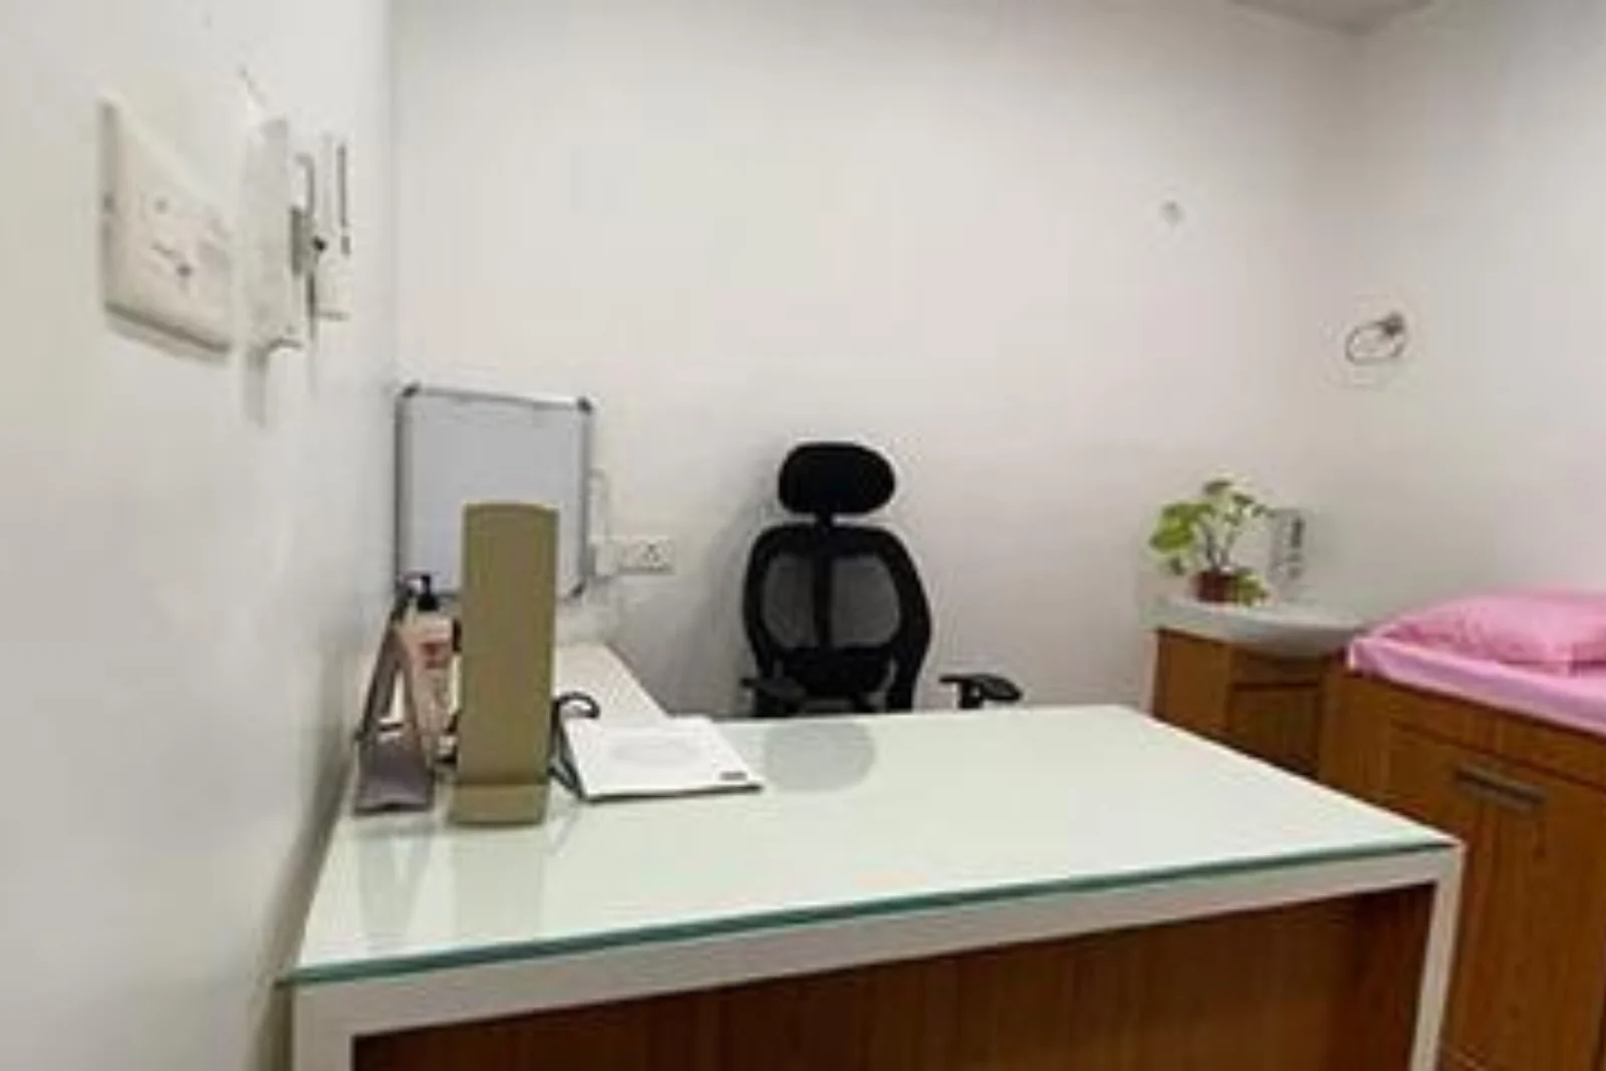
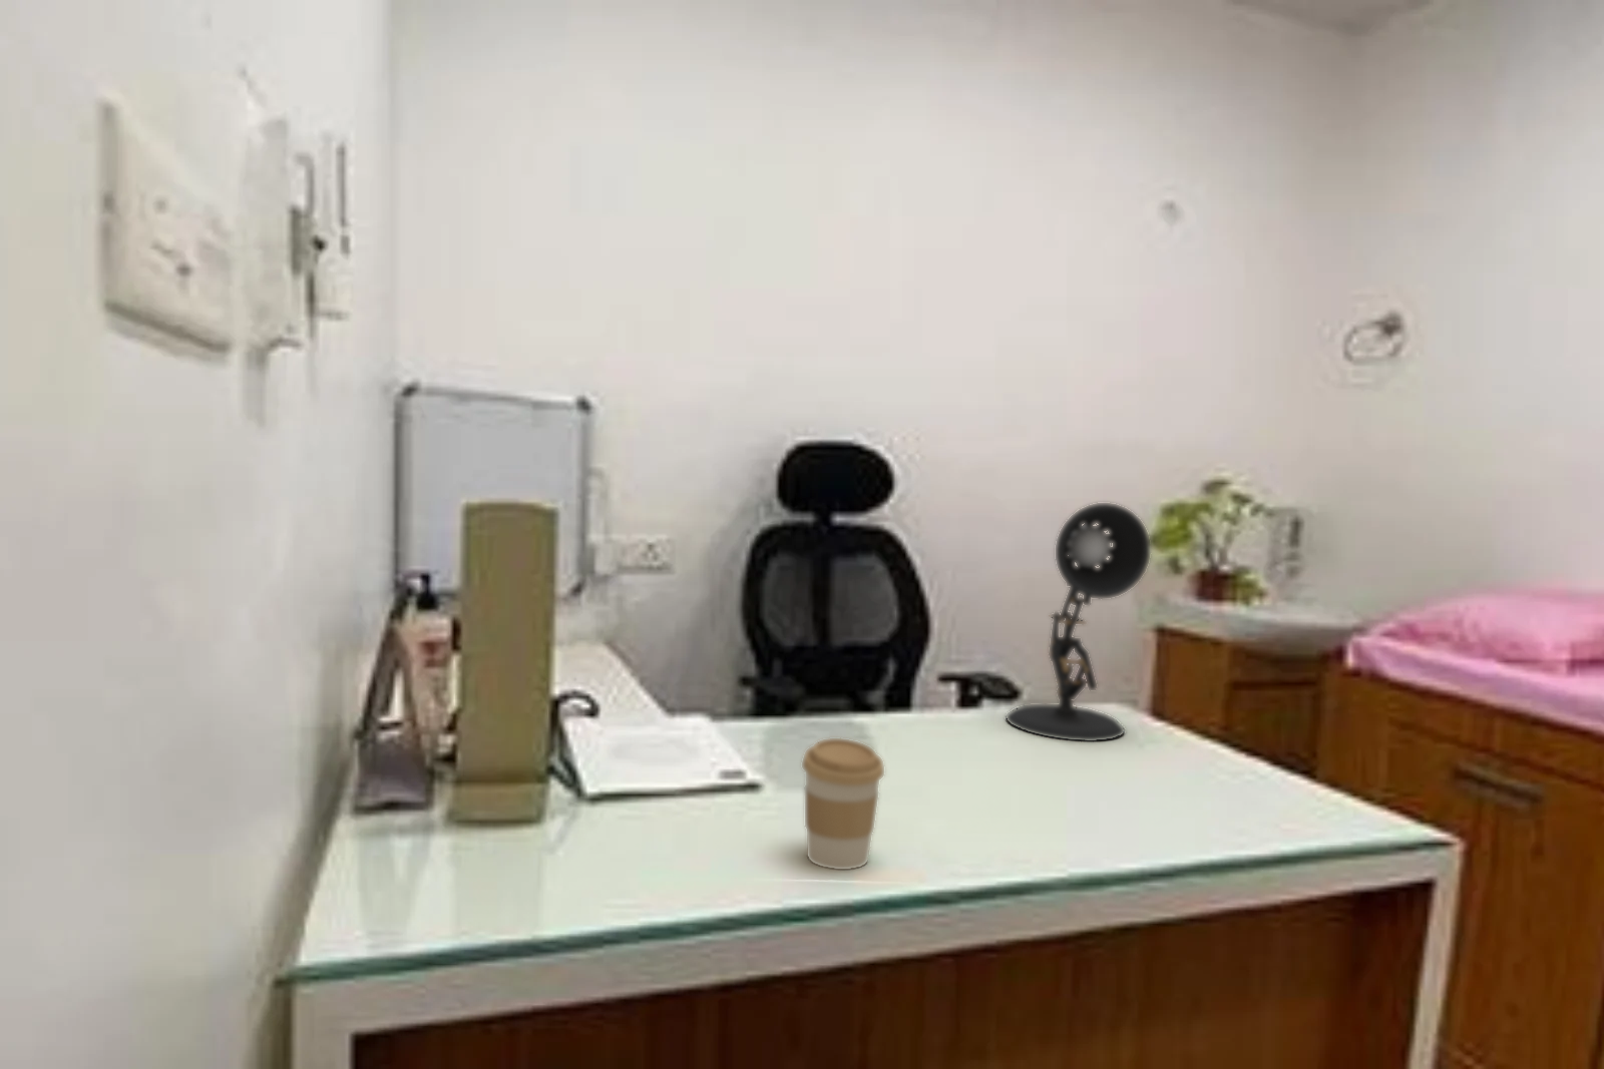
+ coffee cup [801,737,886,871]
+ desk lamp [1005,502,1150,742]
